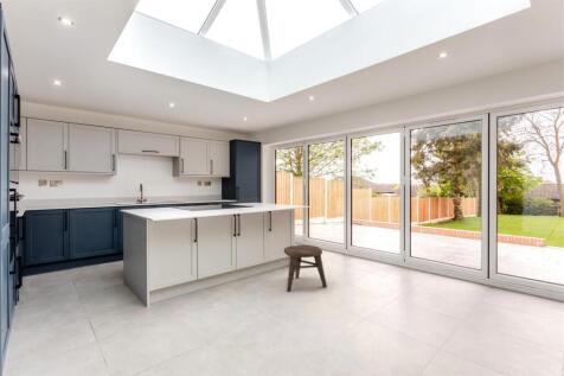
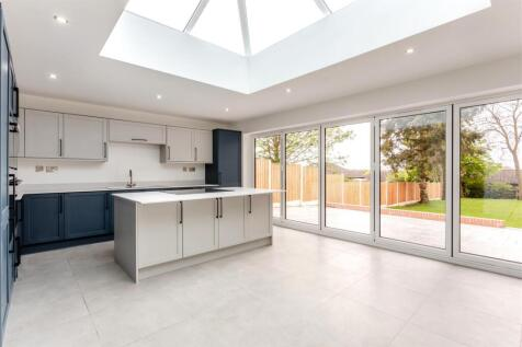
- stool [283,244,328,293]
